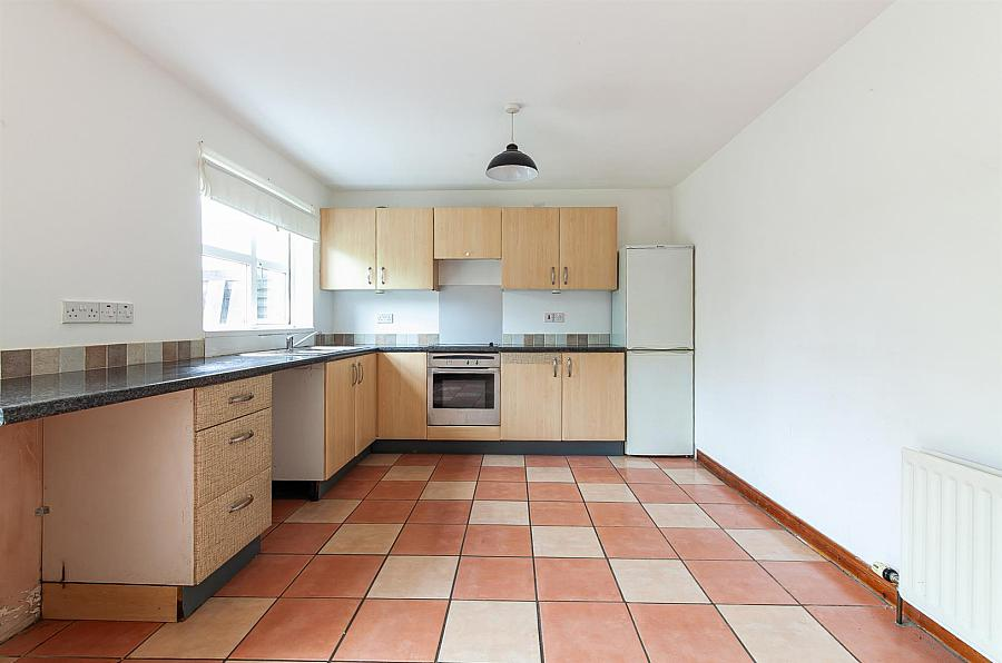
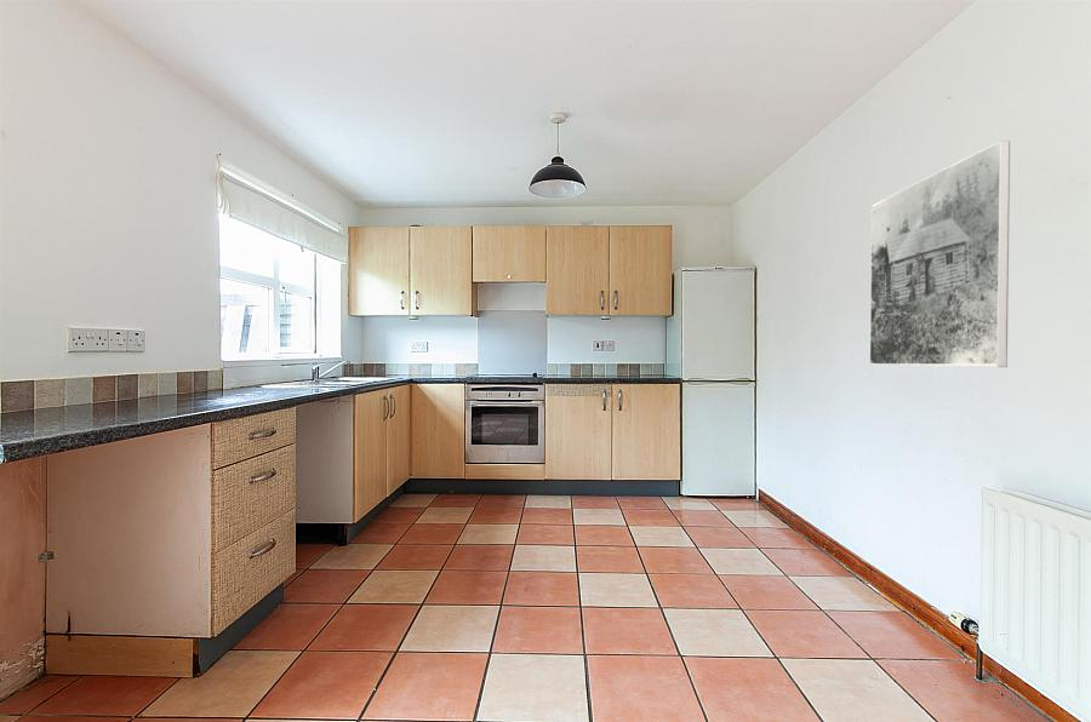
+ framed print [868,139,1011,368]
